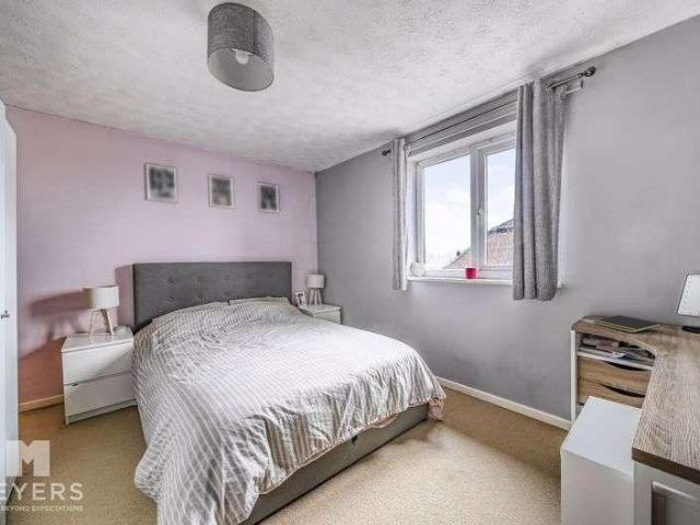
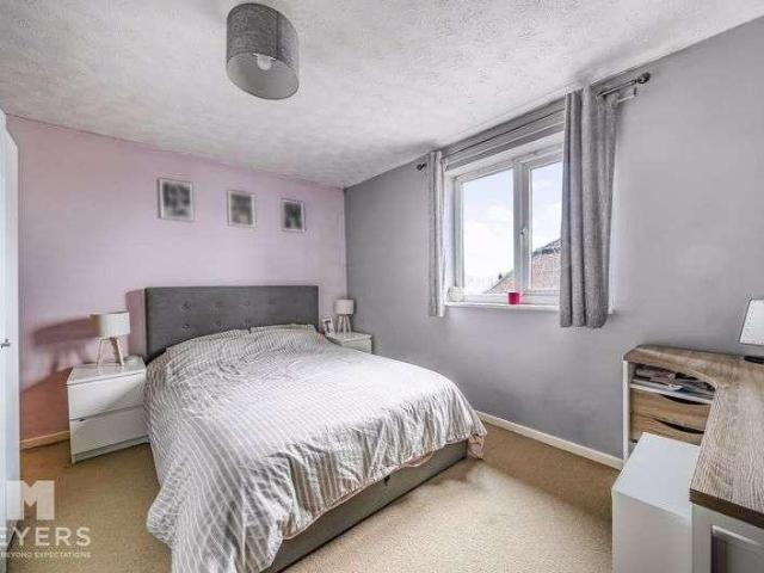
- notepad [593,314,663,334]
